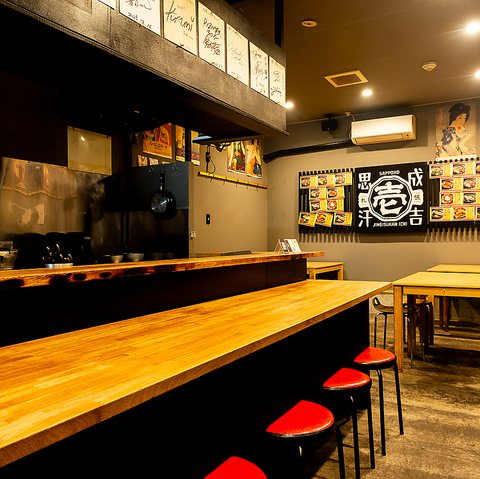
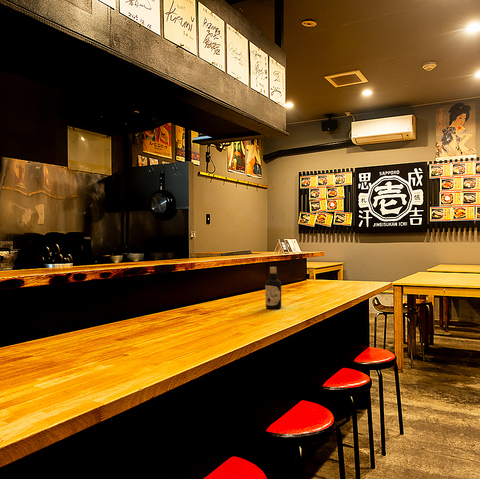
+ bottle [264,266,282,310]
